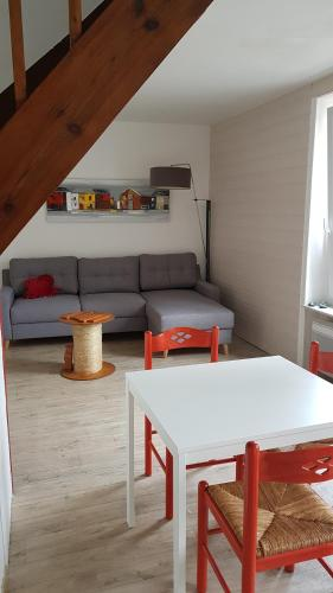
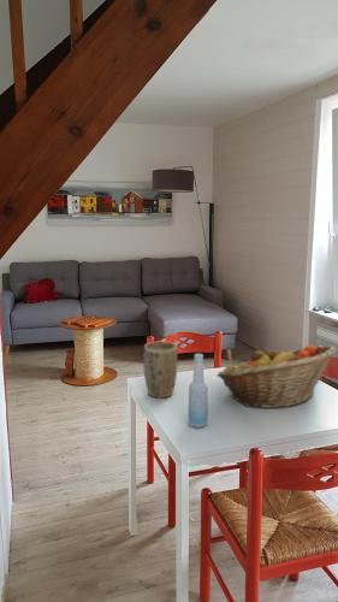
+ fruit basket [217,343,337,409]
+ plant pot [142,341,178,399]
+ bottle [188,353,209,429]
